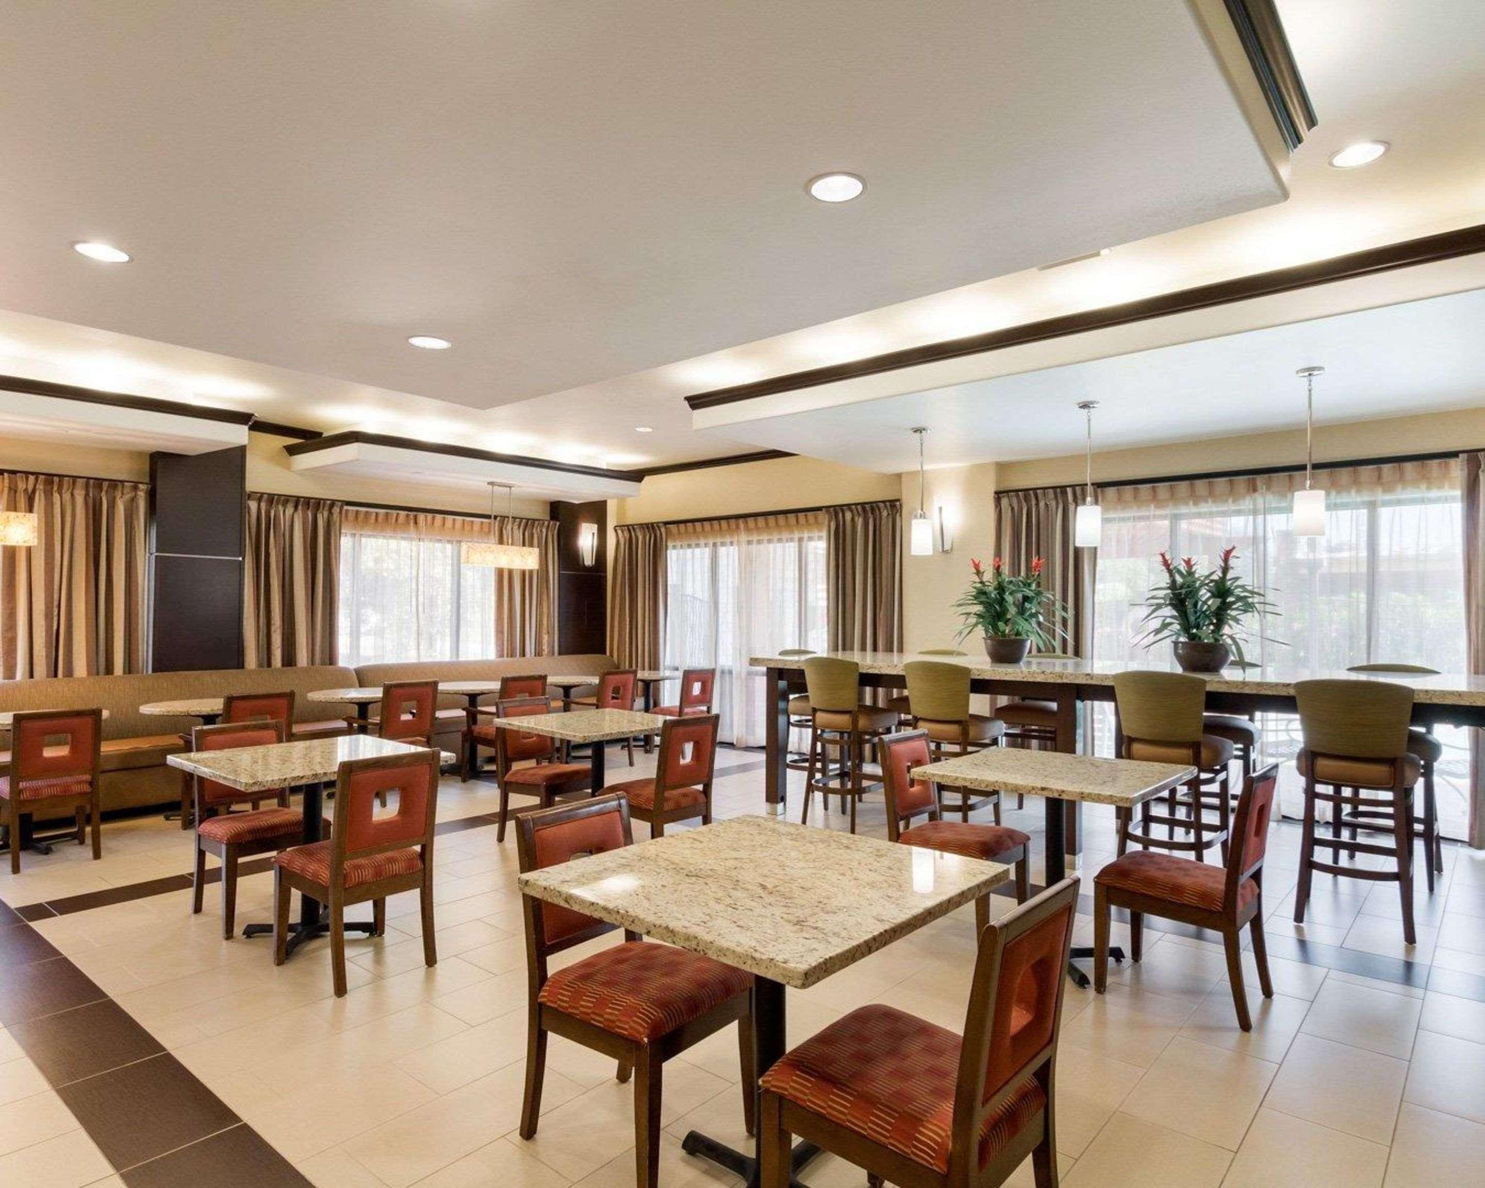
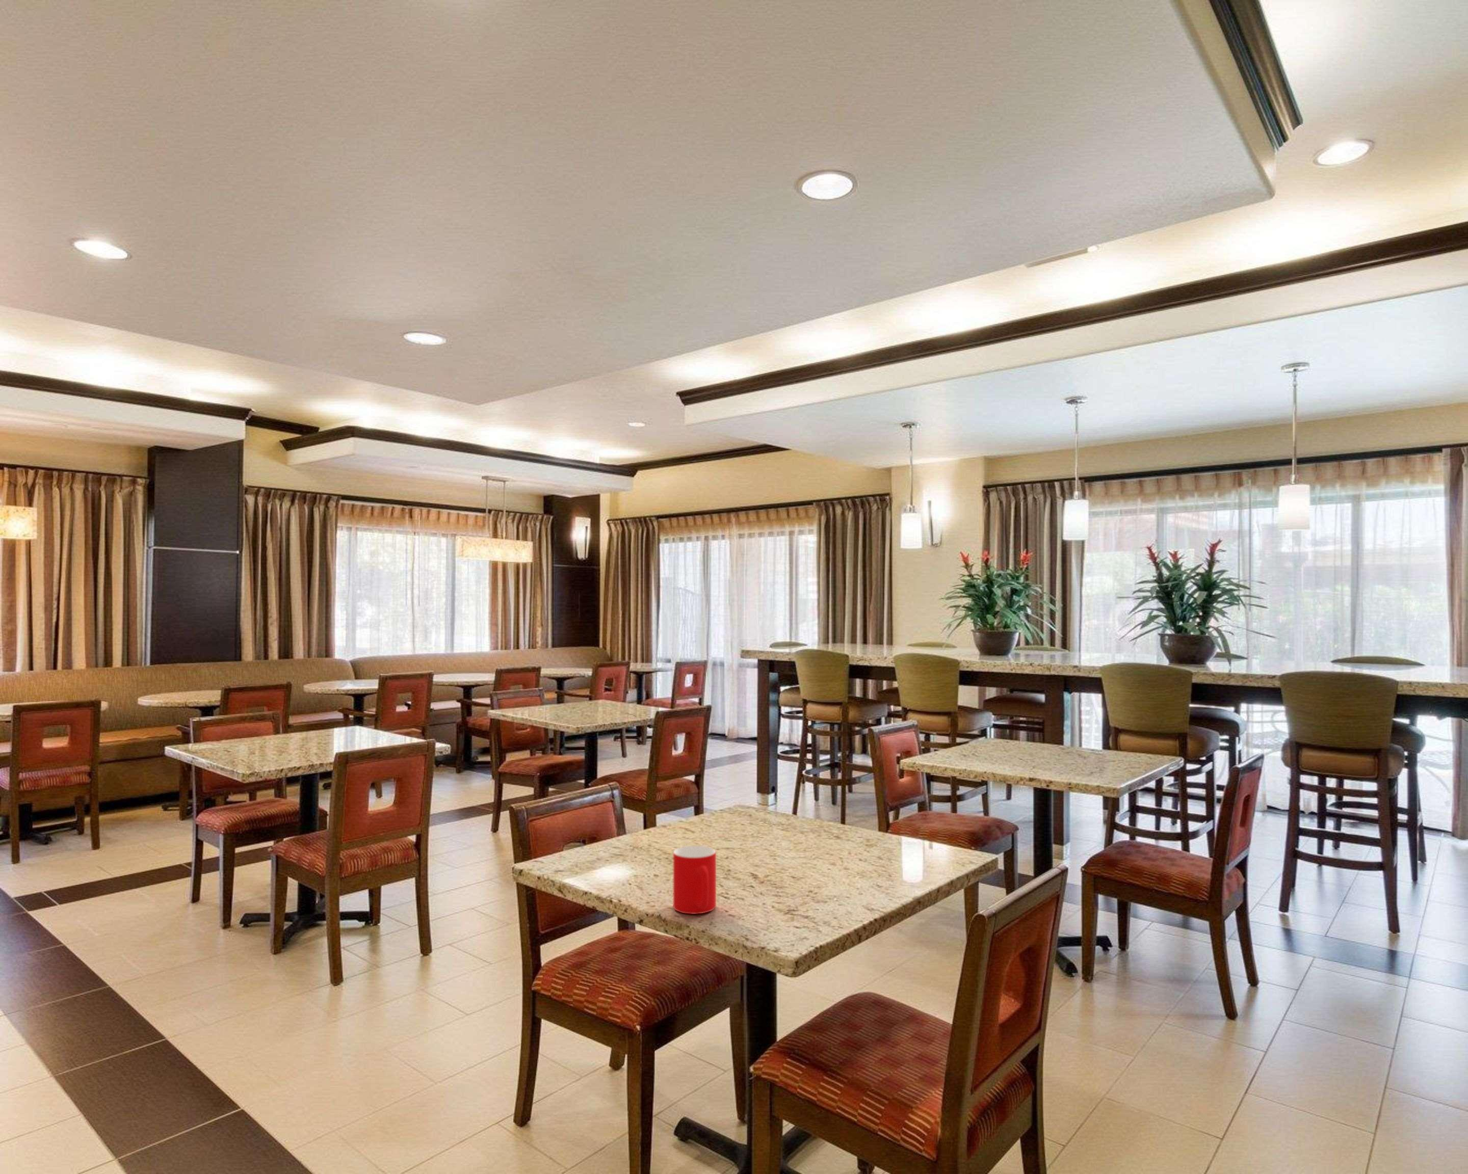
+ cup [672,846,717,914]
